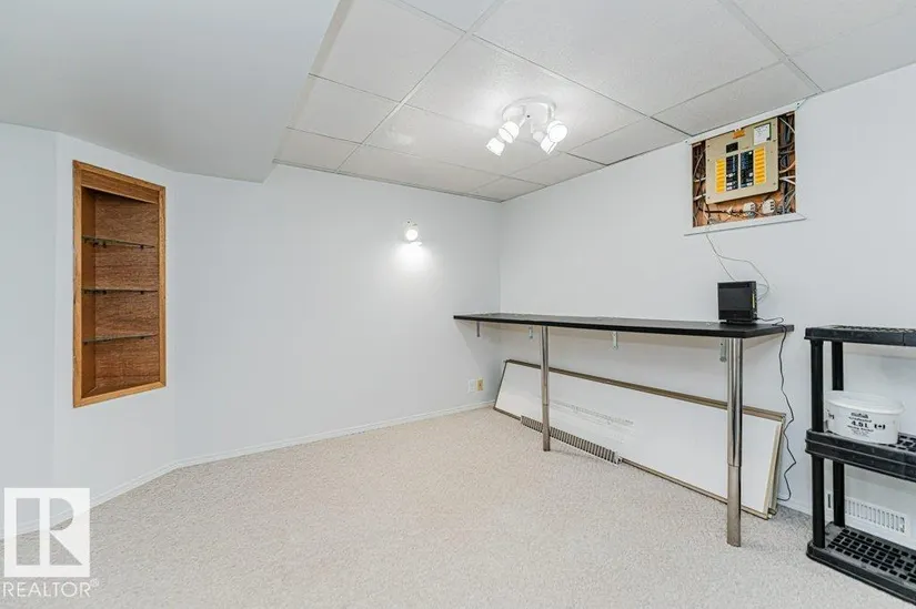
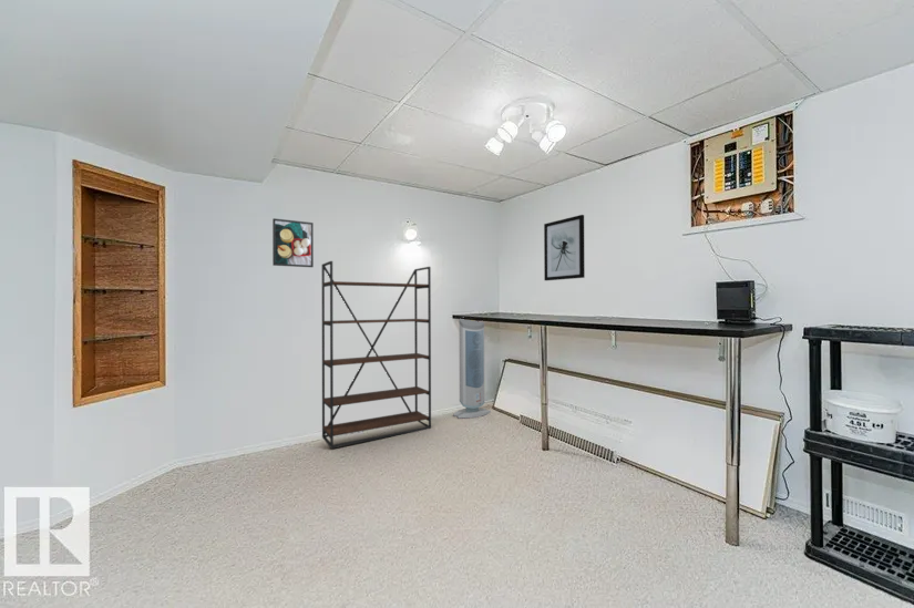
+ bookshelf [321,260,432,450]
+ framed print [271,217,315,268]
+ air purifier [452,318,492,419]
+ wall art [543,214,586,281]
